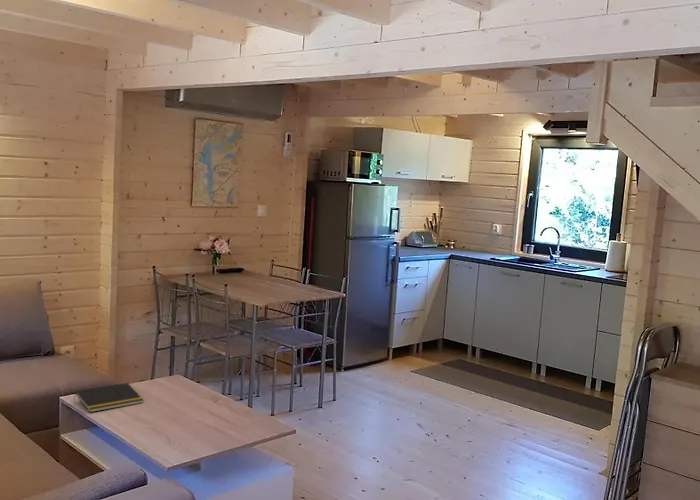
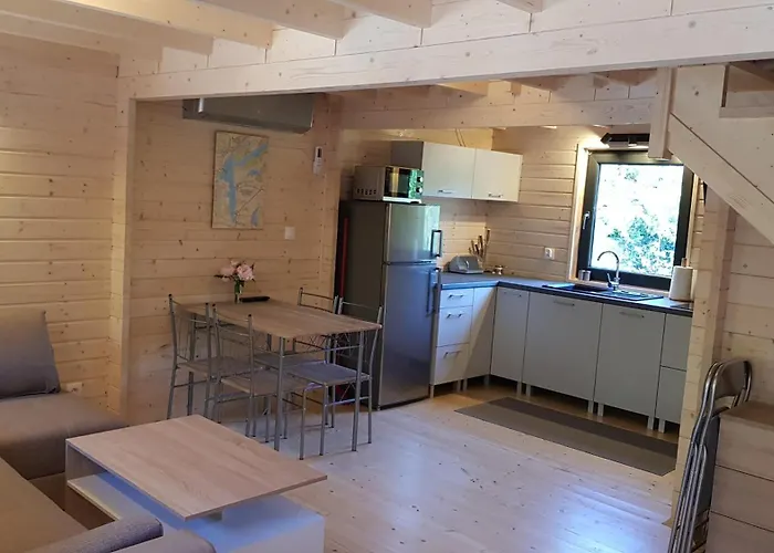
- notepad [73,382,144,413]
